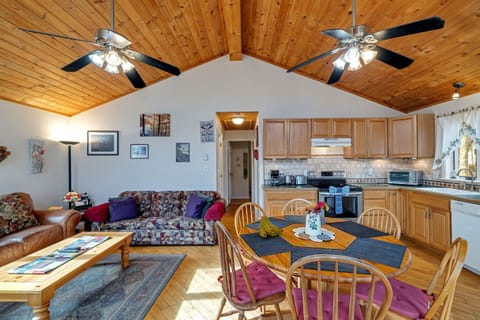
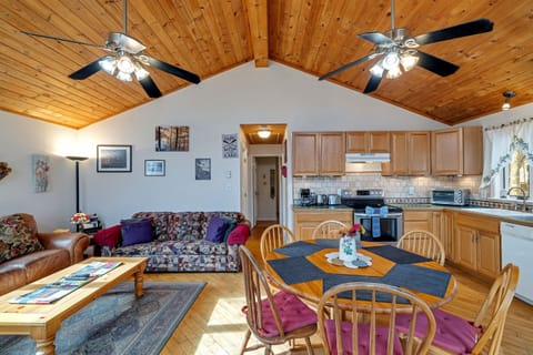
- fruit [258,214,284,239]
